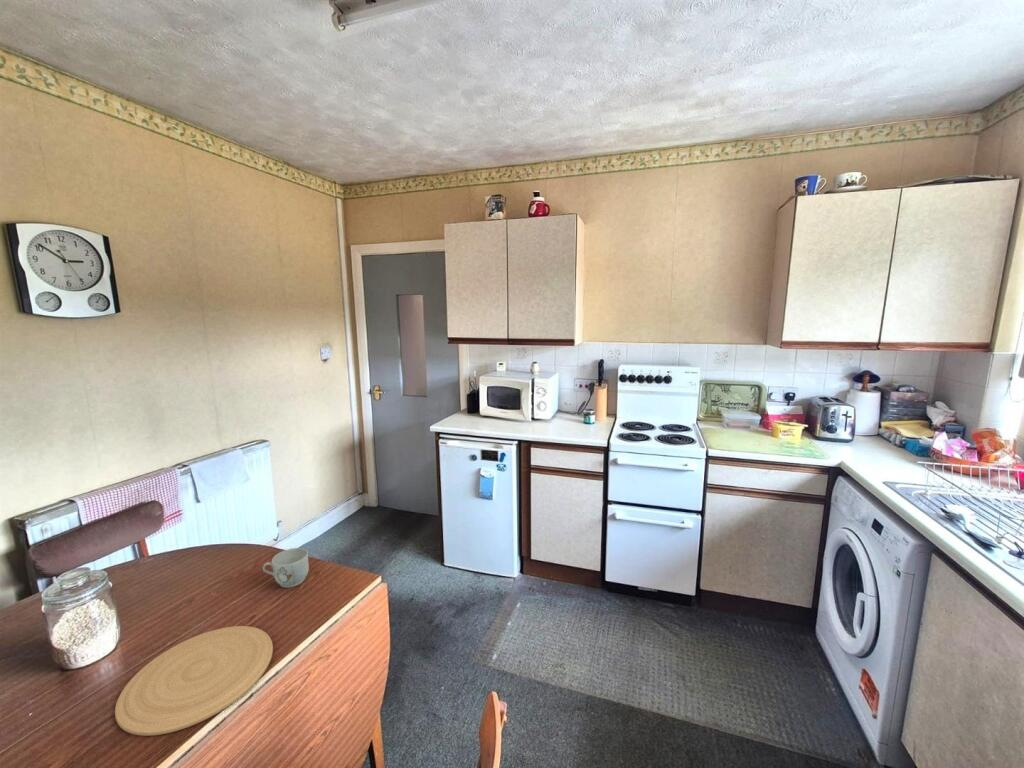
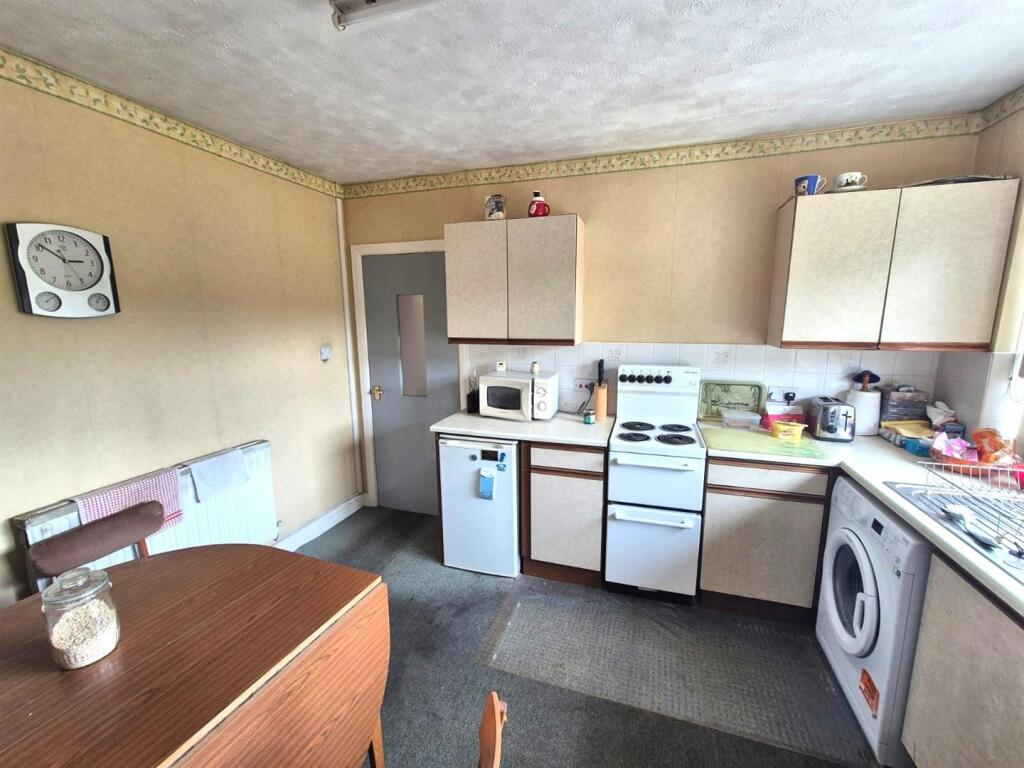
- plate [114,625,274,737]
- mug [262,547,310,589]
